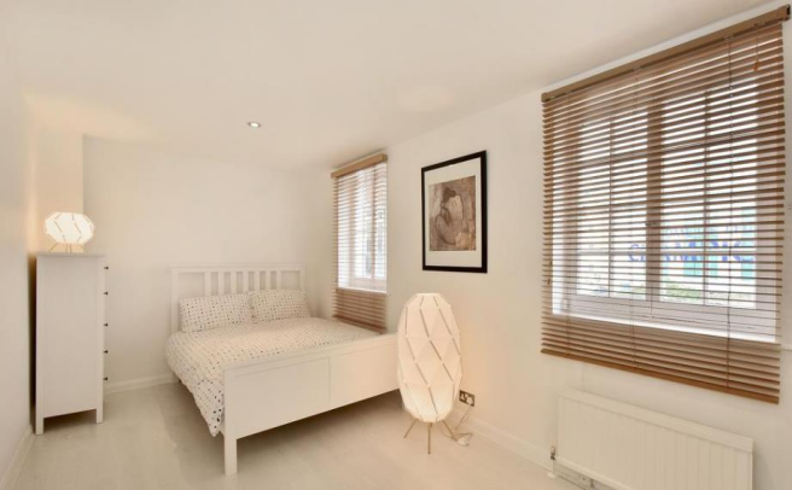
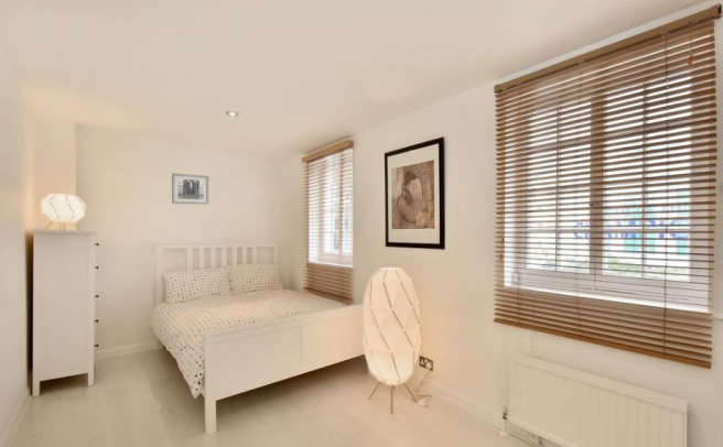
+ wall art [171,172,211,206]
